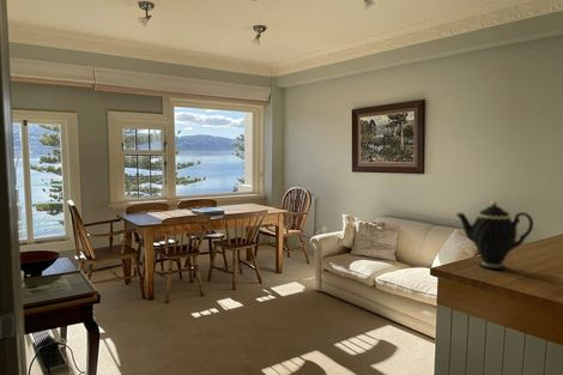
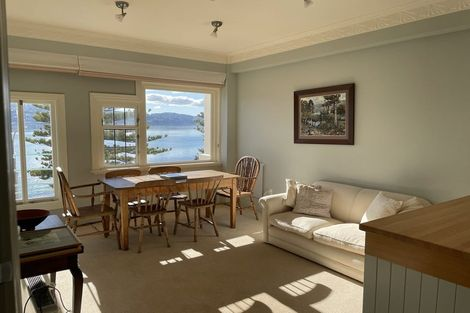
- teapot [453,199,534,271]
